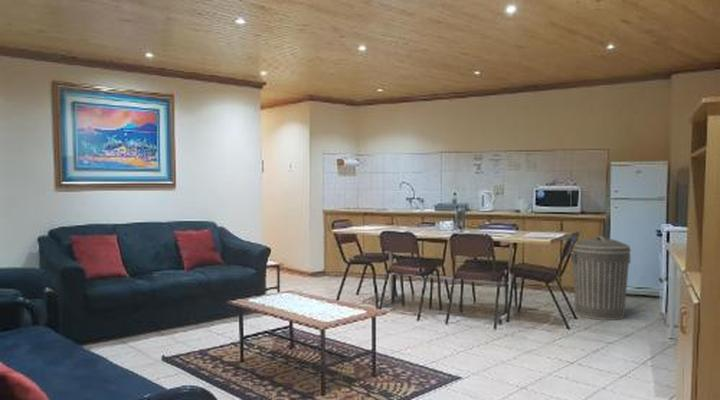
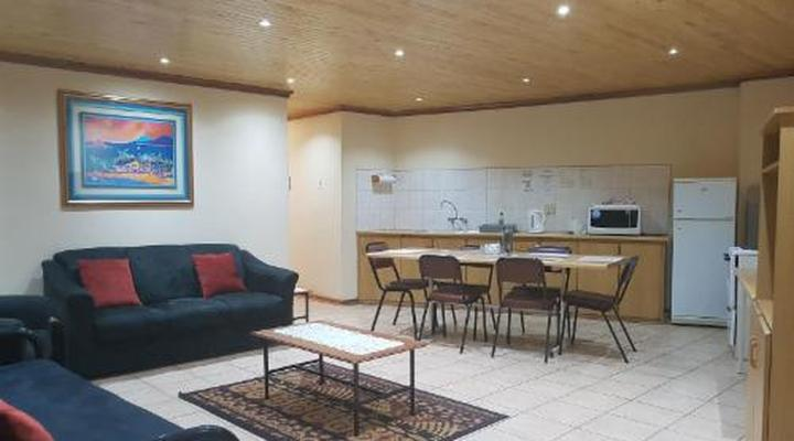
- trash can [570,235,632,321]
